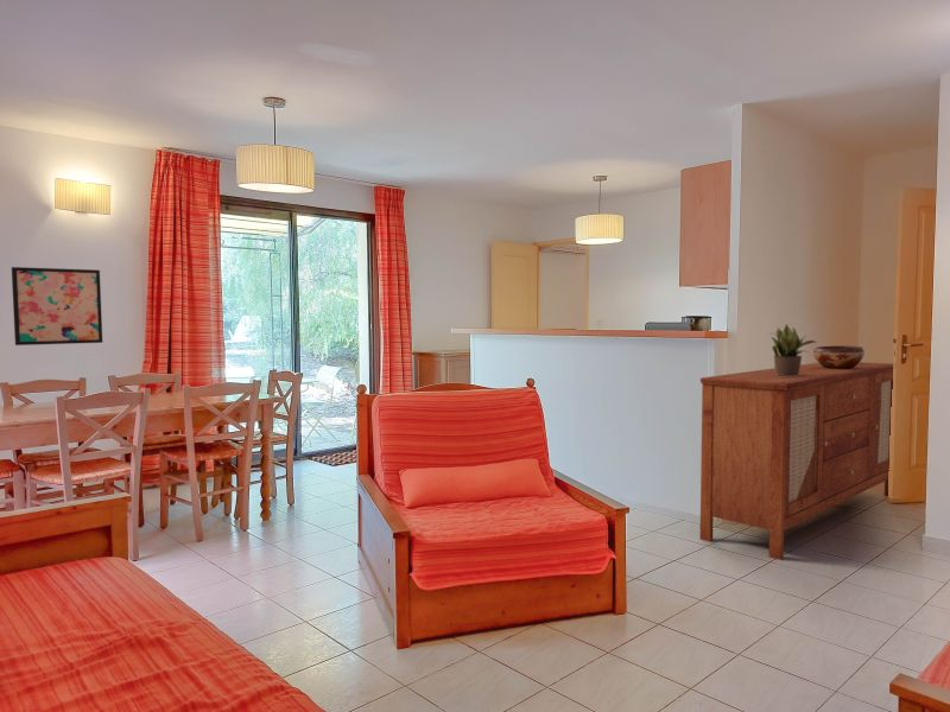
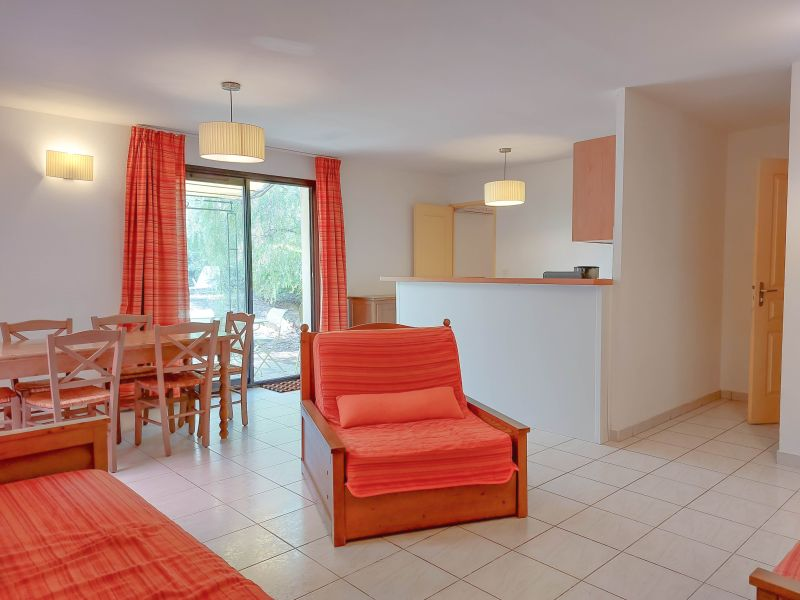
- decorative bowl [812,344,866,369]
- wall art [11,266,103,347]
- sideboard [699,361,894,561]
- potted plant [768,323,818,376]
